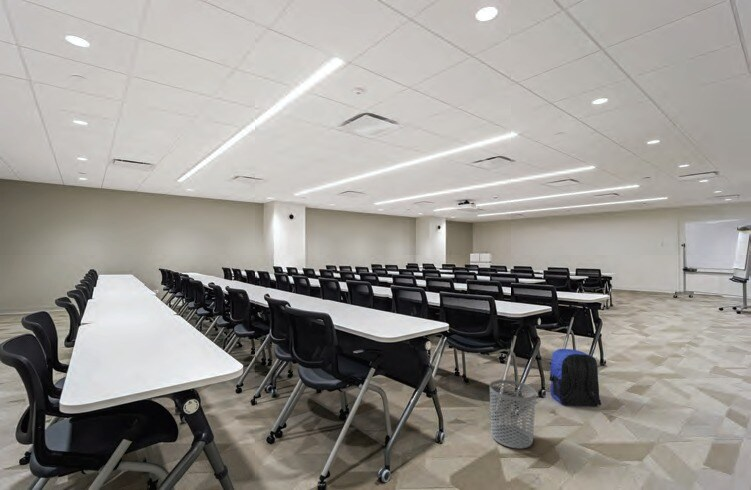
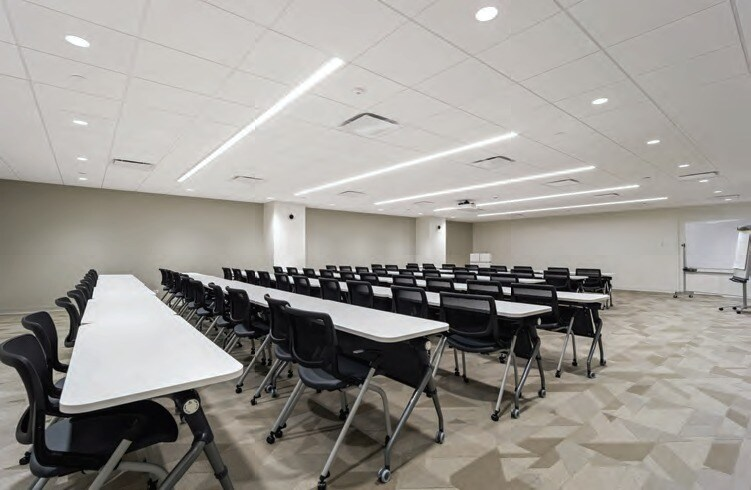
- backpack [548,348,602,408]
- waste bin [489,379,537,450]
